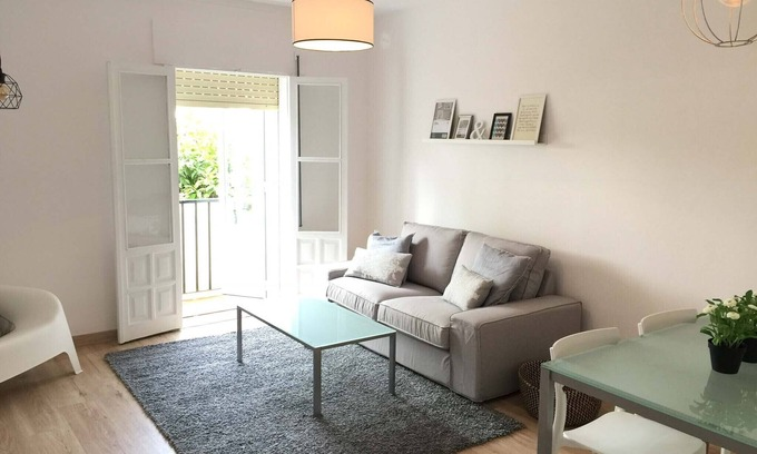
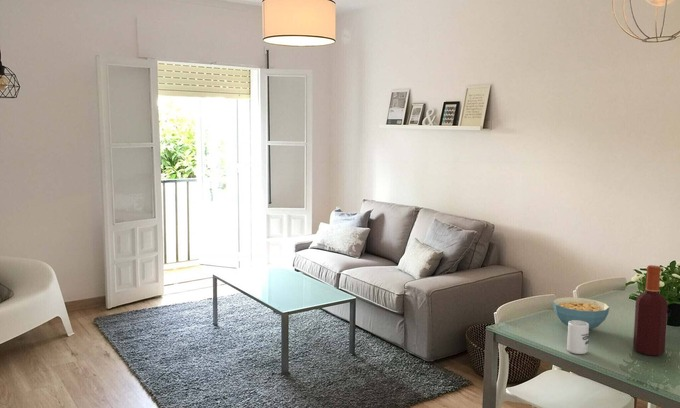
+ cup [566,320,590,355]
+ bottle [632,264,669,357]
+ cereal bowl [552,296,610,330]
